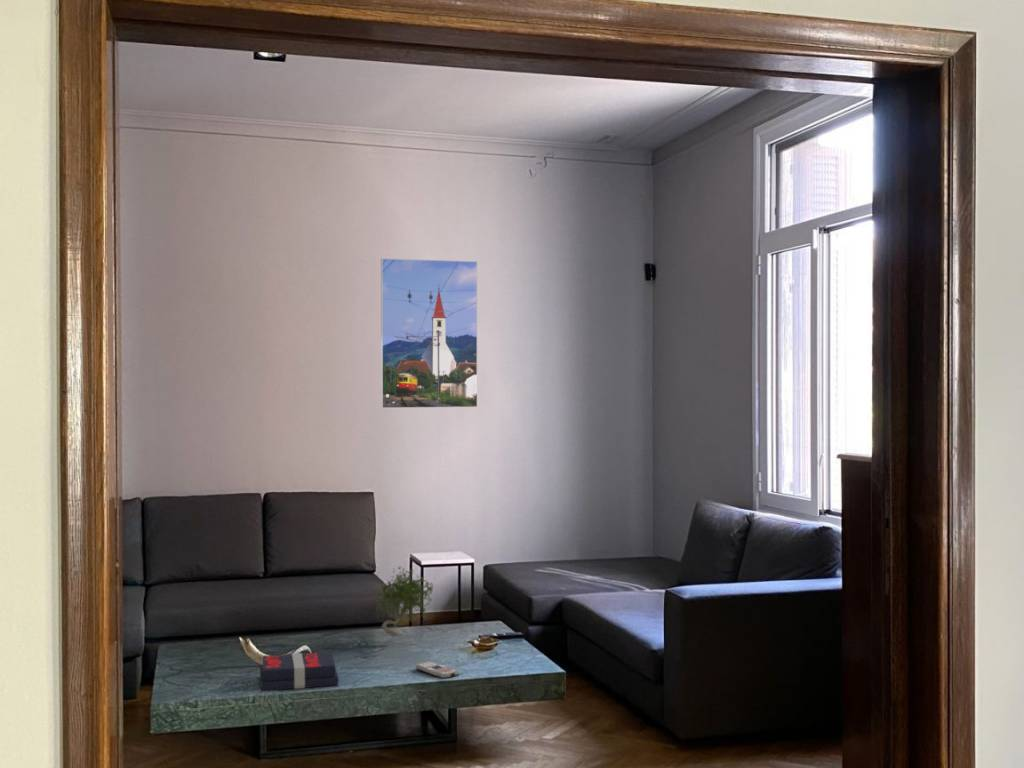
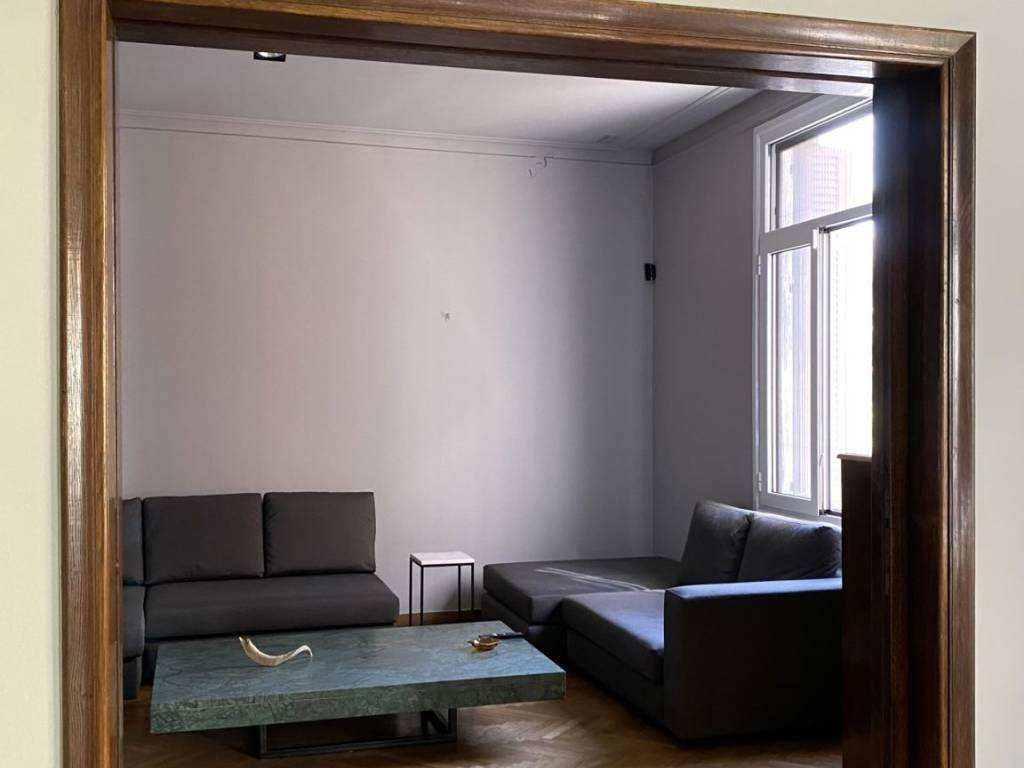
- remote control [415,661,461,680]
- plant [371,565,435,639]
- book [259,650,339,692]
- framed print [380,257,479,409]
